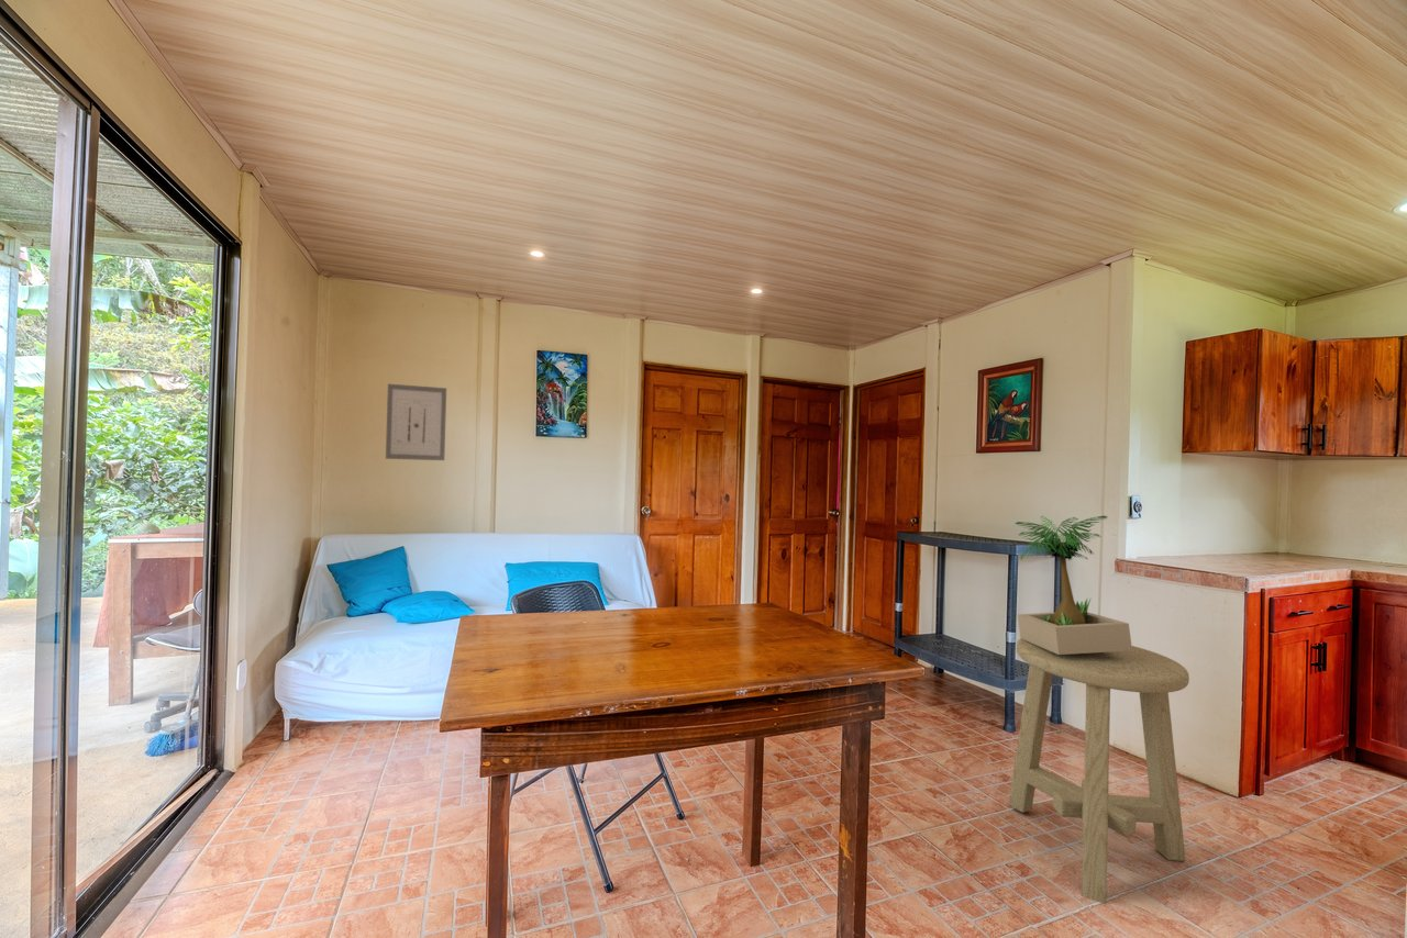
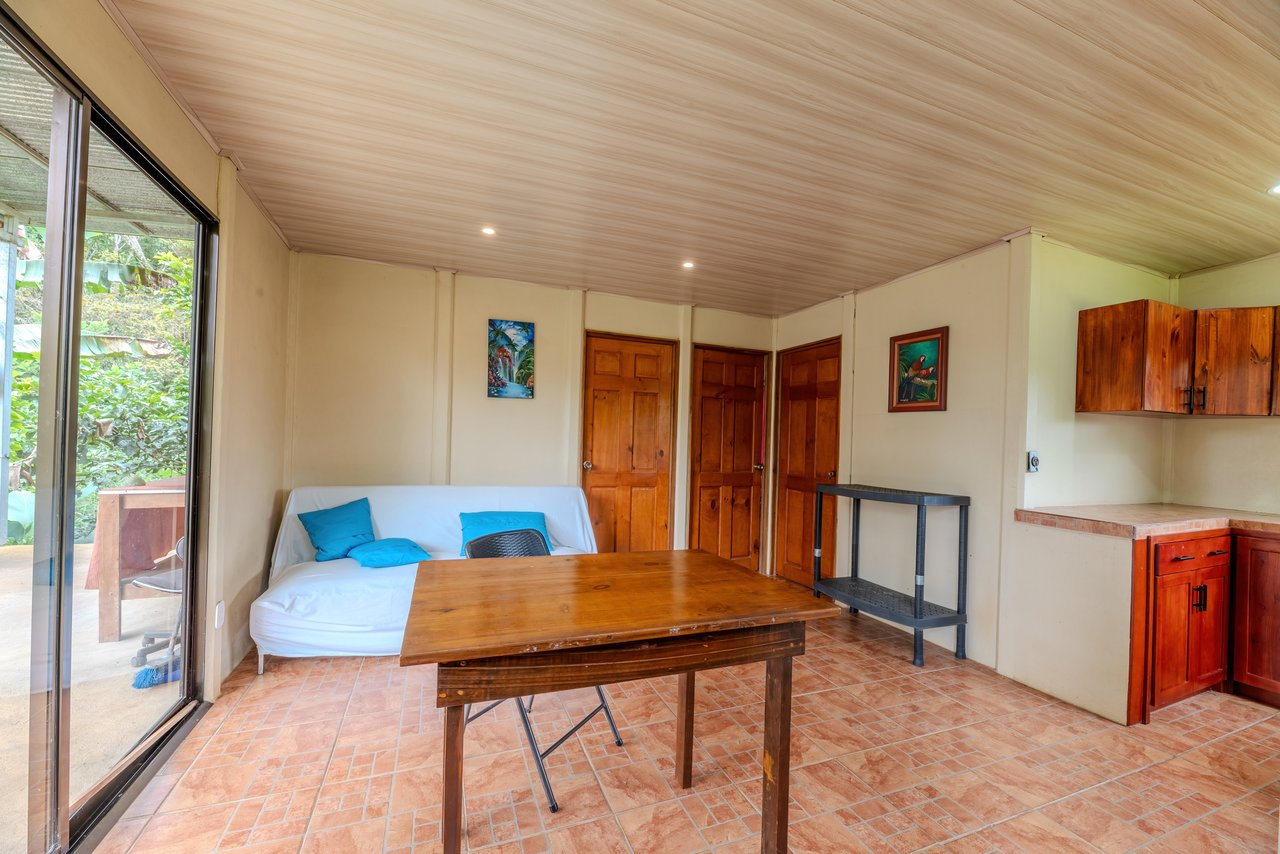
- potted plant [1016,514,1132,655]
- stool [1008,638,1190,905]
- wall art [385,383,447,461]
